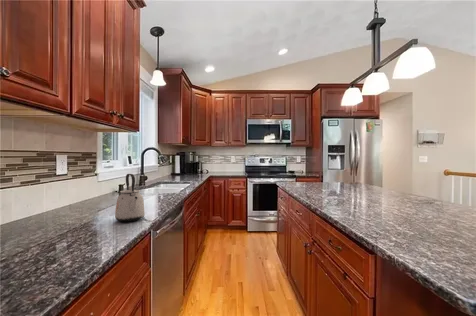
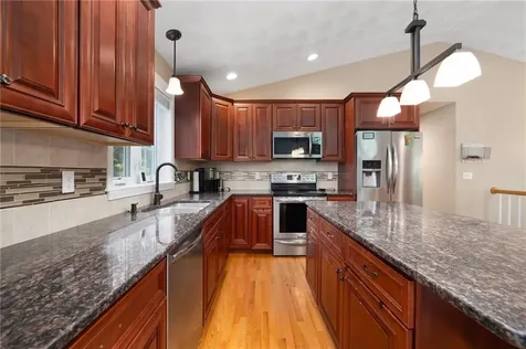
- kettle [114,173,146,223]
